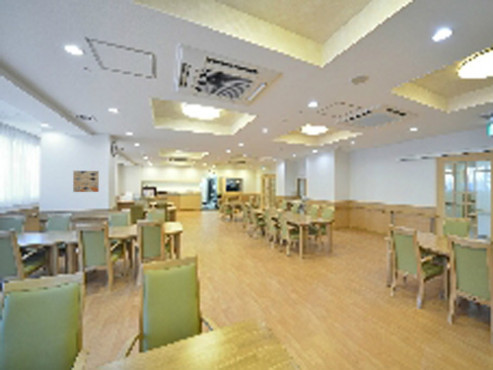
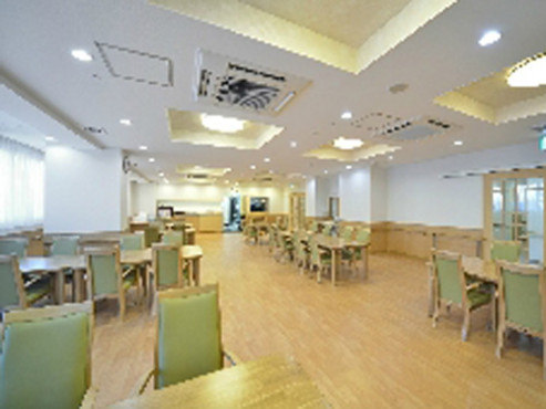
- wall art [72,170,100,193]
